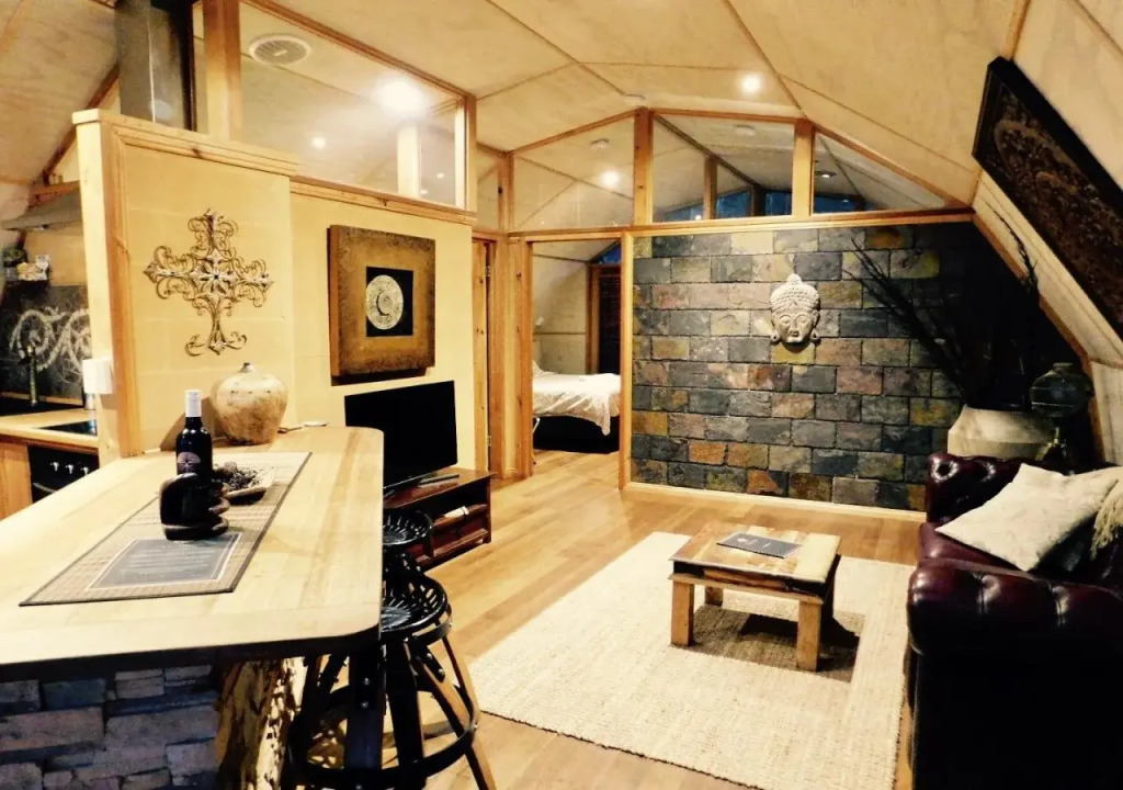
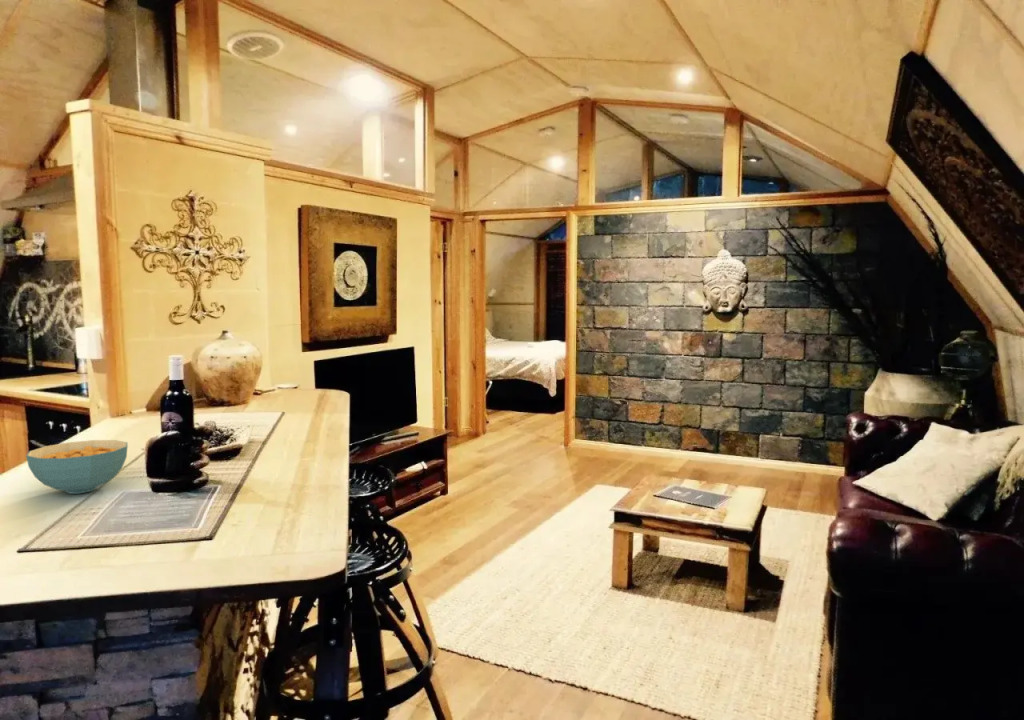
+ cereal bowl [25,439,129,495]
